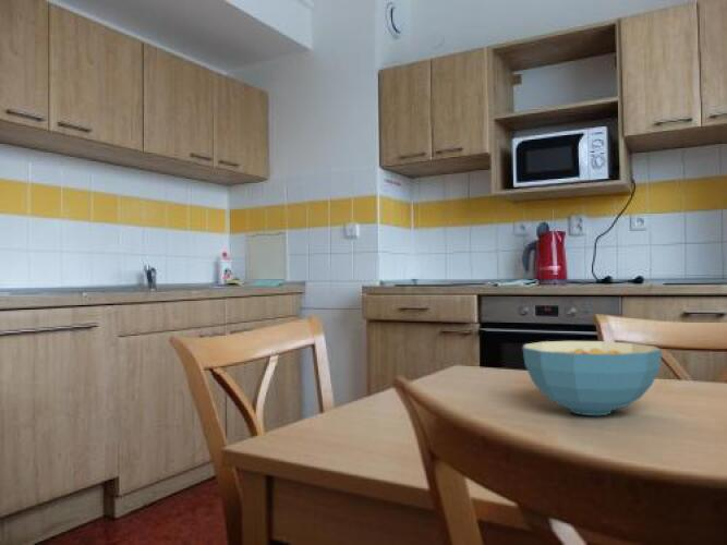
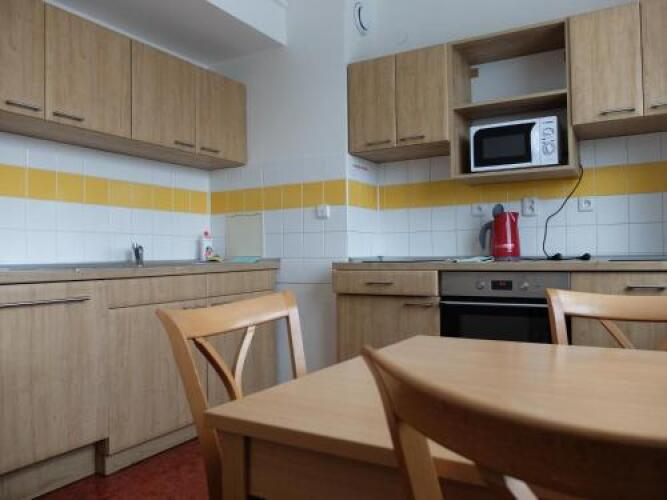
- cereal bowl [521,340,663,416]
